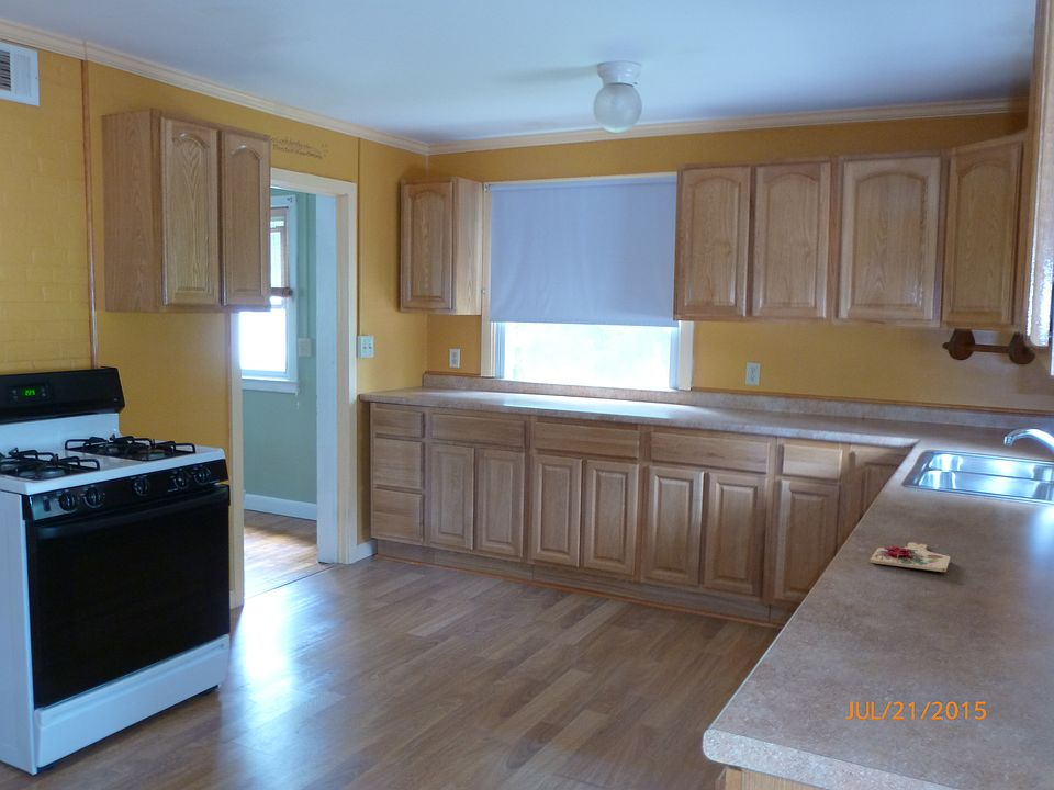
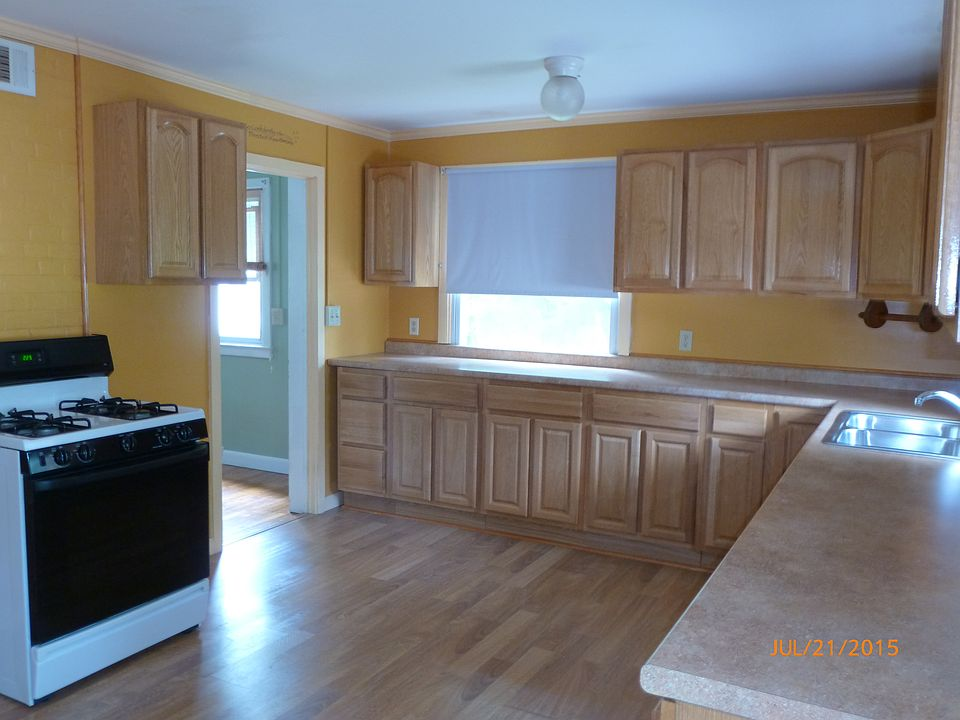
- cutting board [870,542,951,573]
